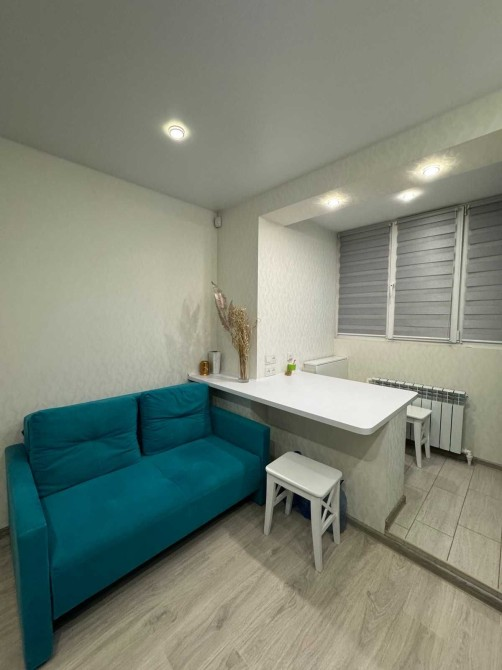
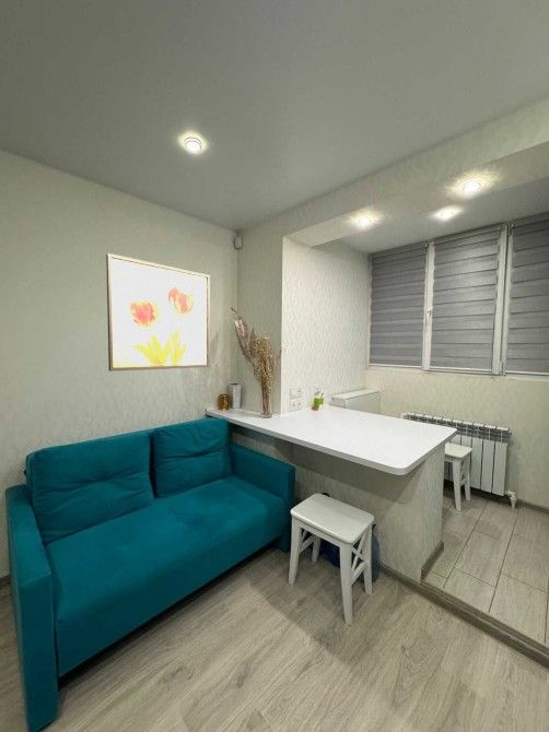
+ wall art [105,252,211,373]
